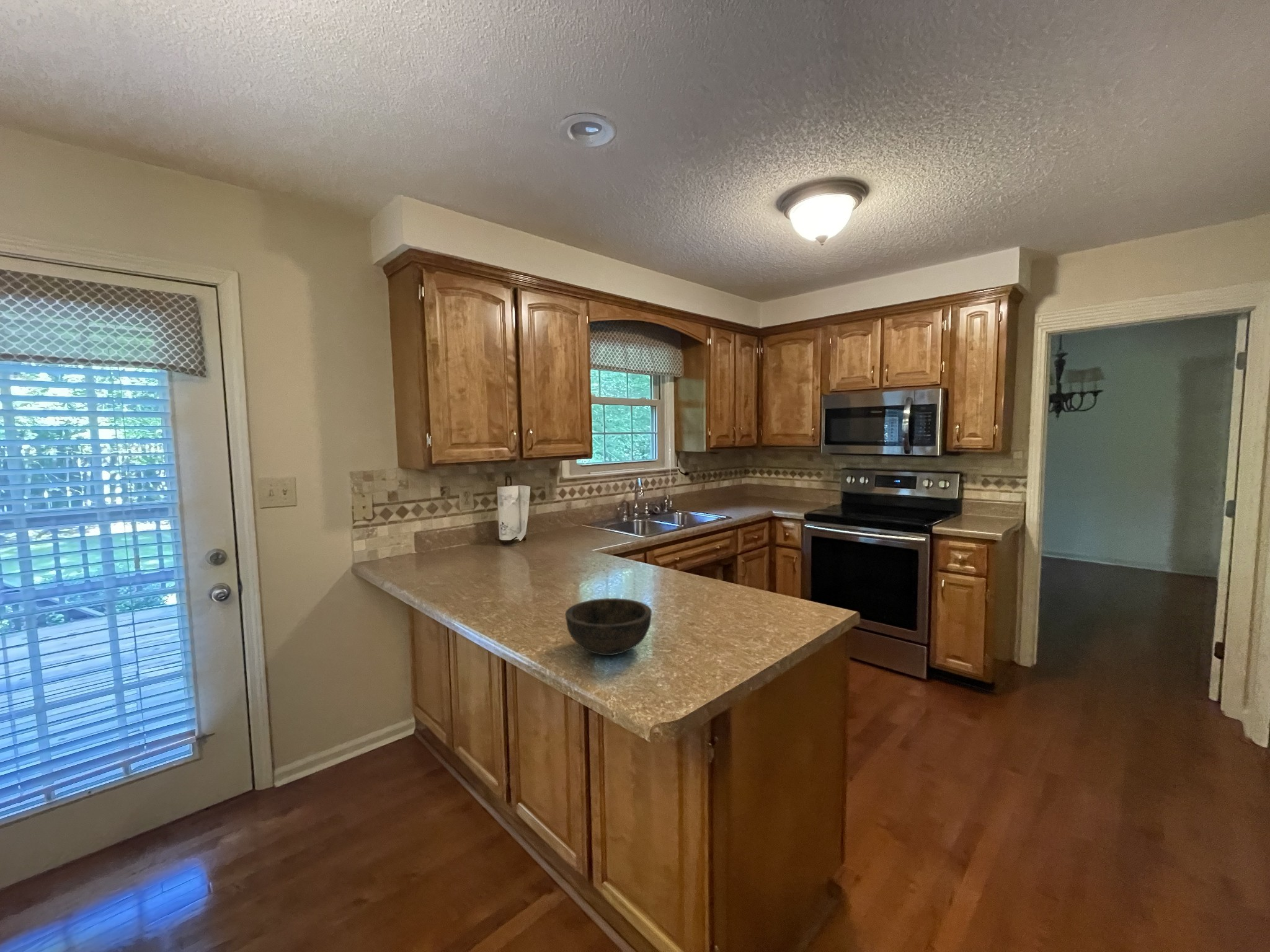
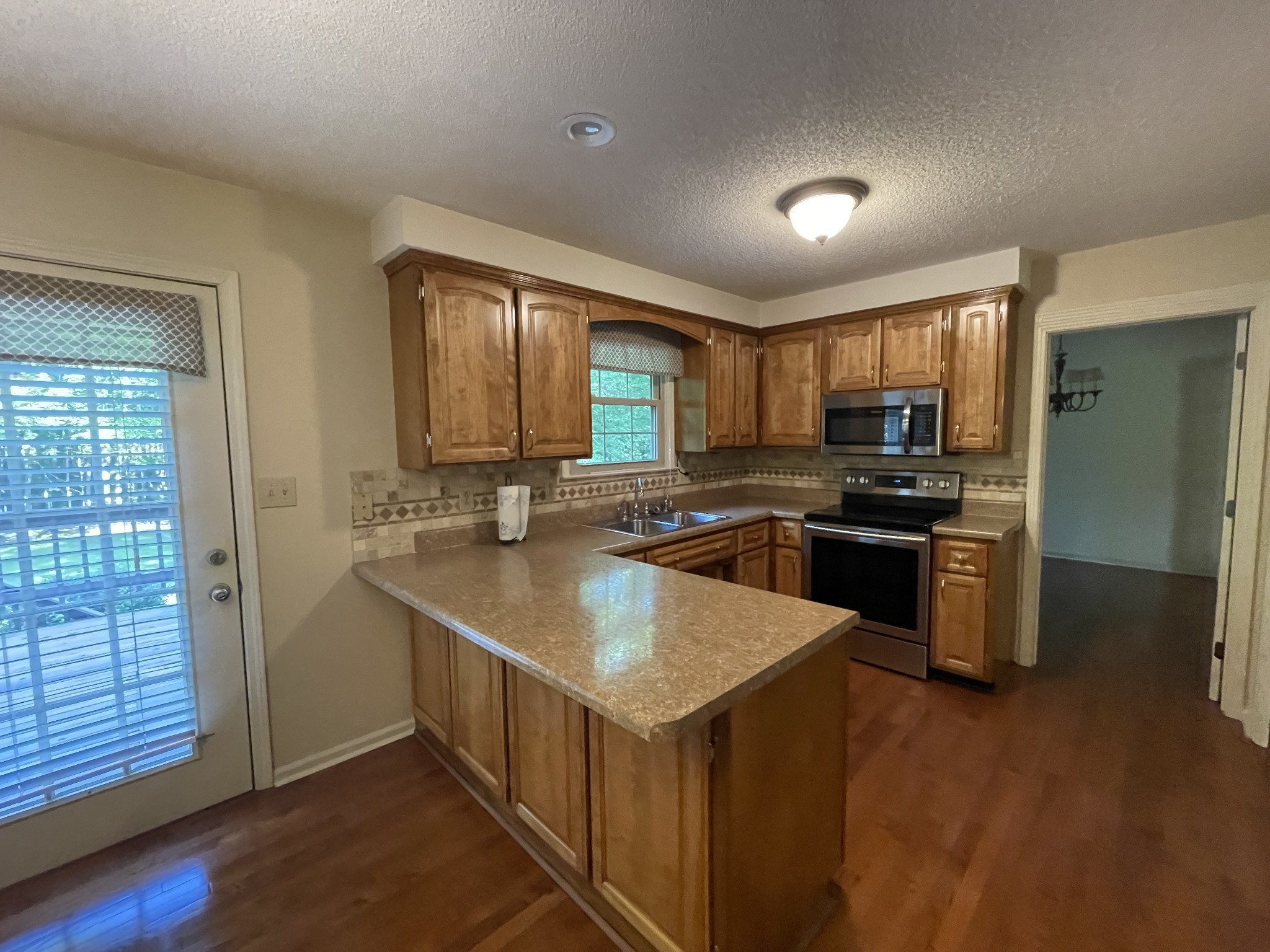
- bowl [564,597,652,656]
